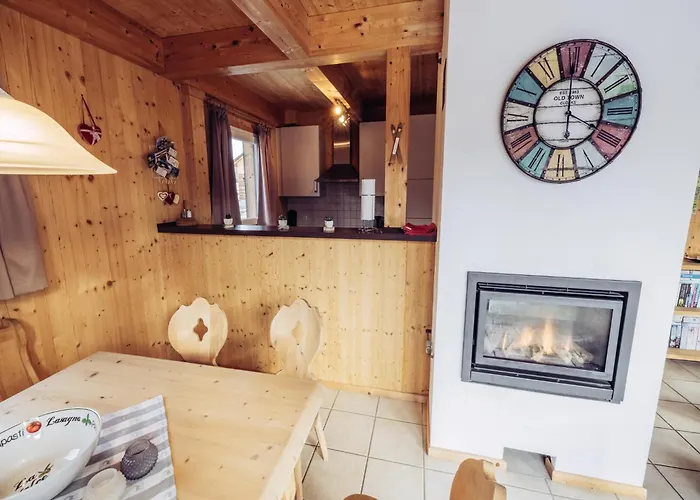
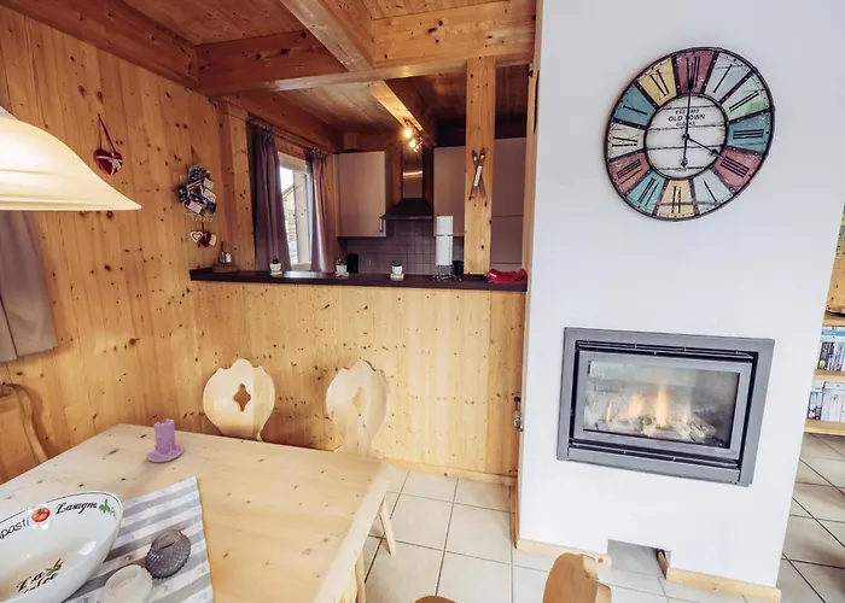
+ candle [145,416,185,463]
